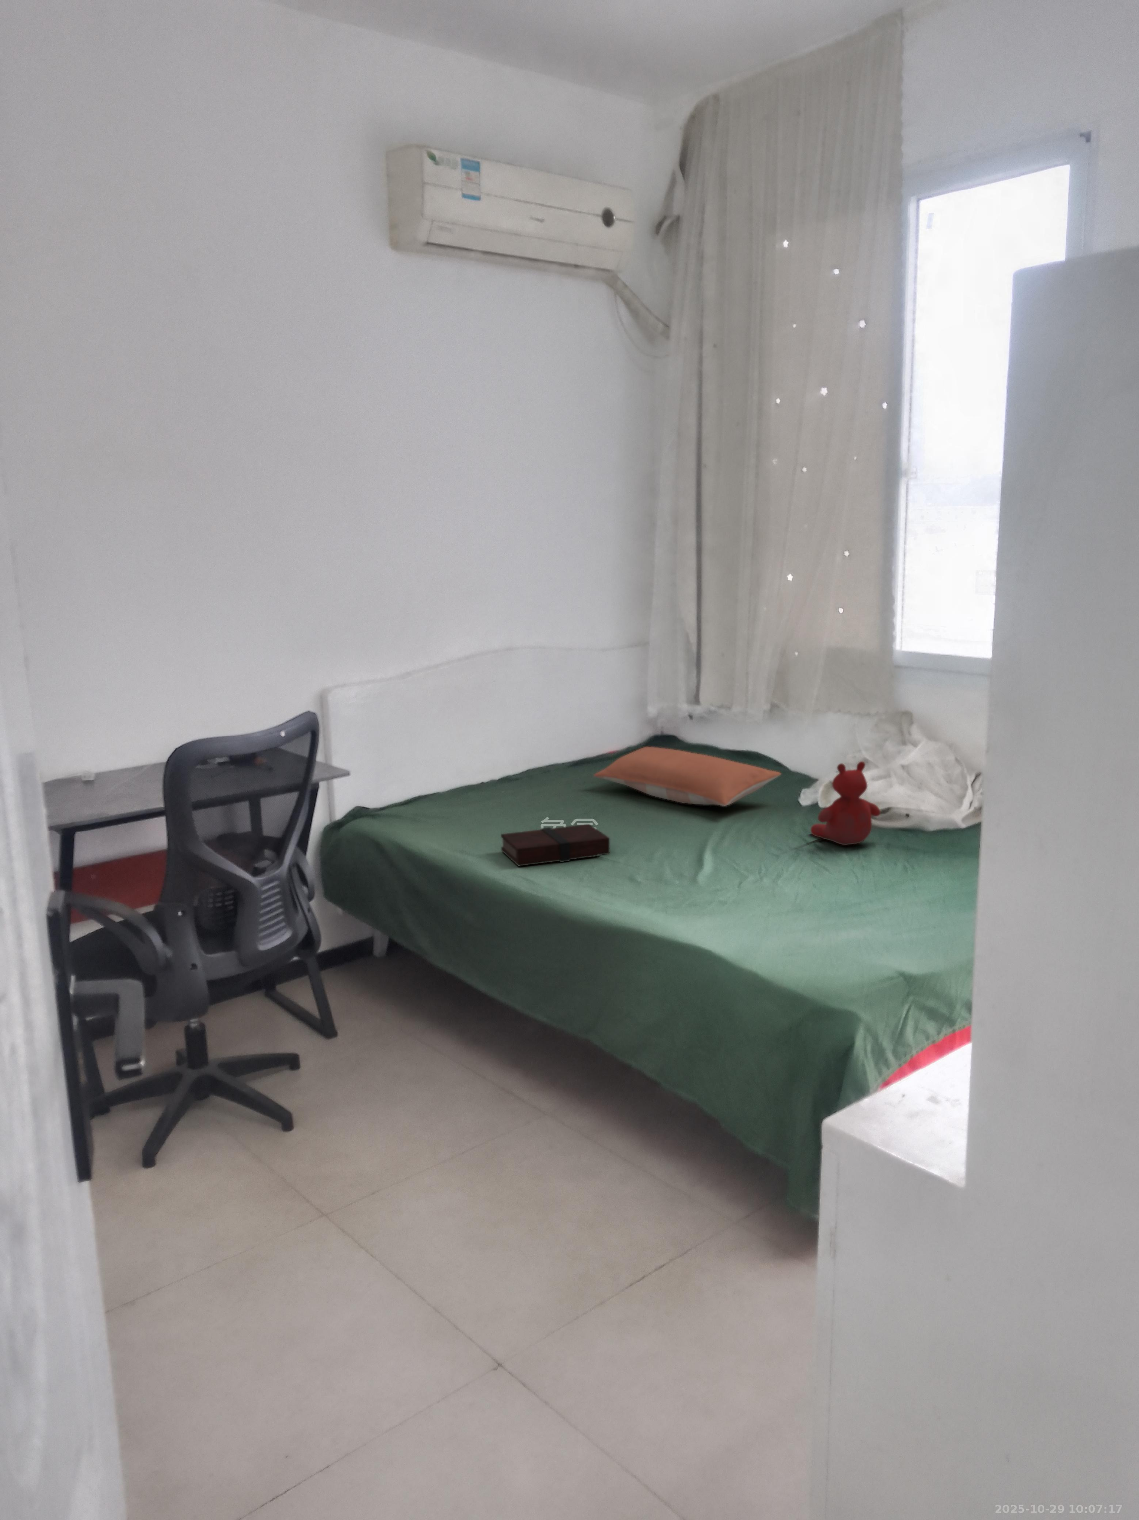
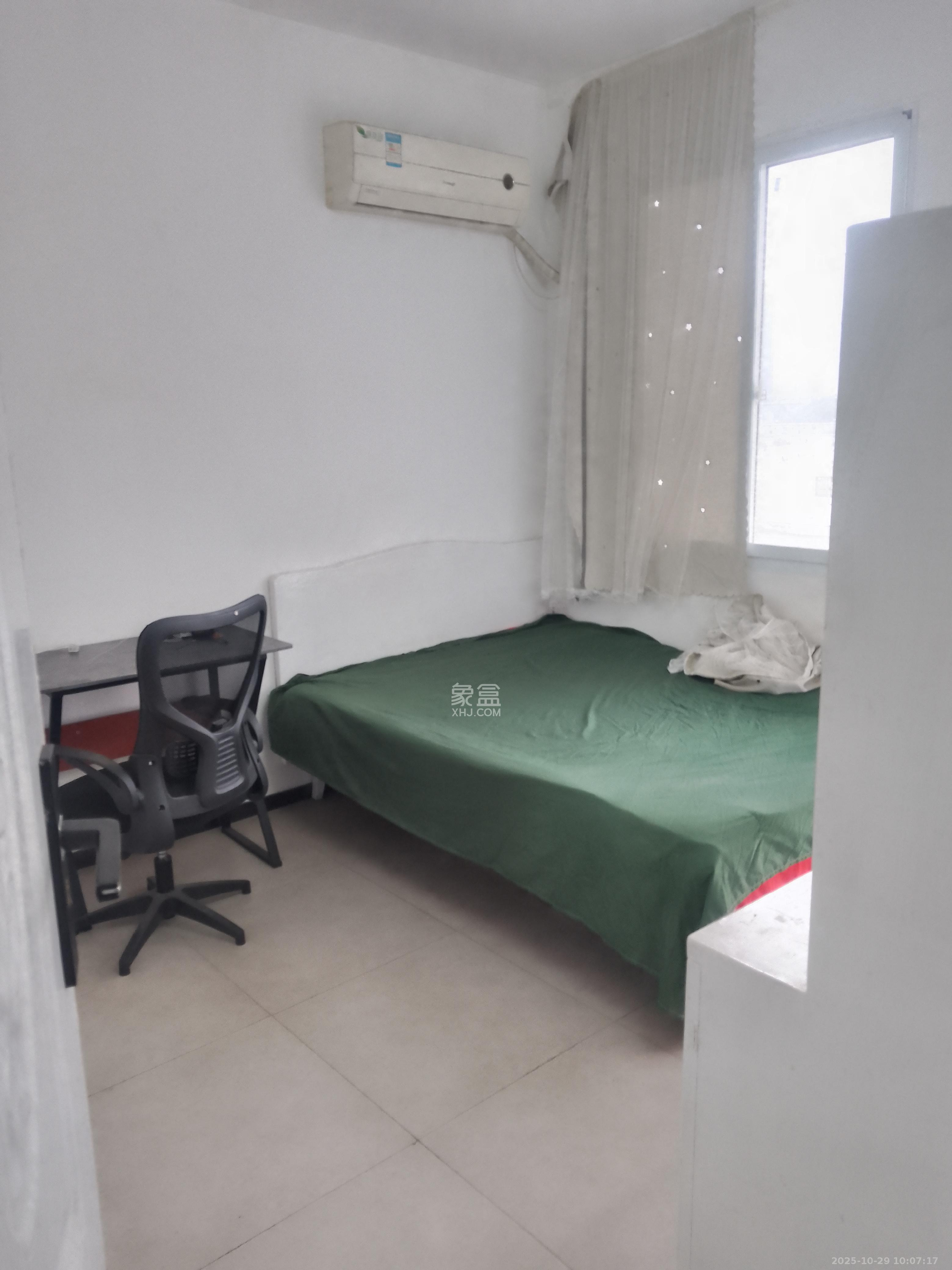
- pillow [593,747,781,807]
- book [500,823,610,867]
- stuffed bear [810,761,881,845]
